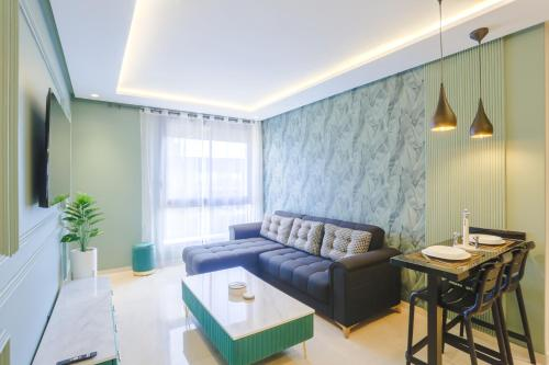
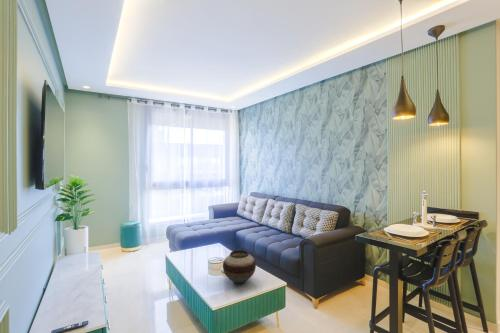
+ vase [222,249,257,285]
